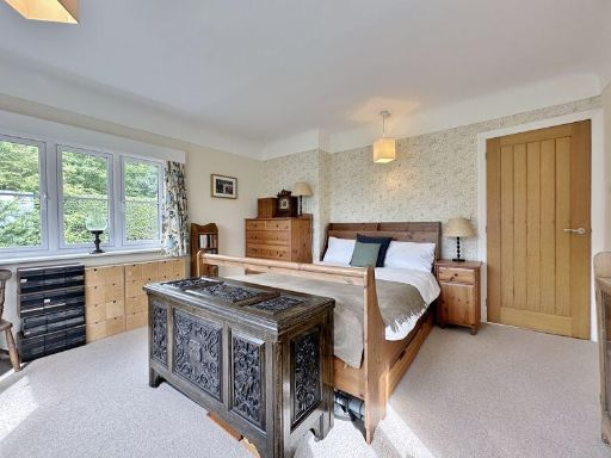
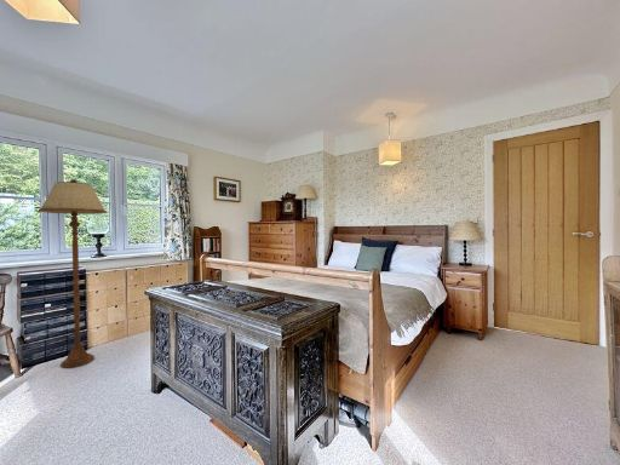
+ floor lamp [38,178,108,369]
